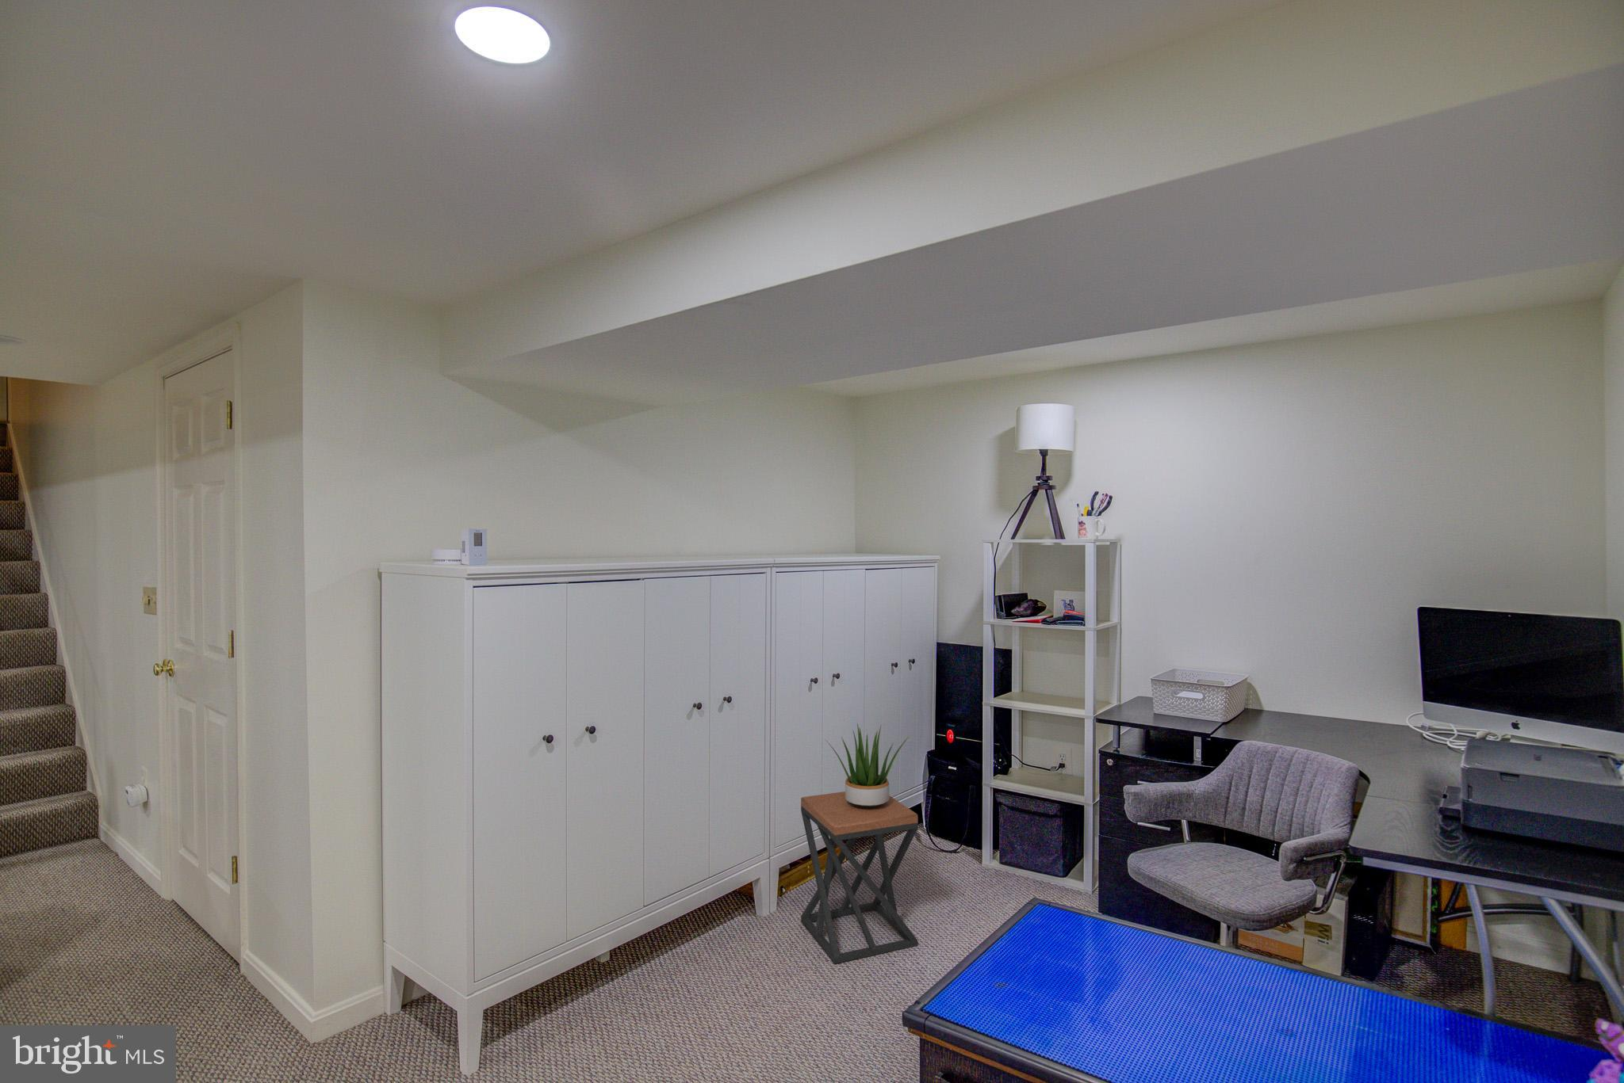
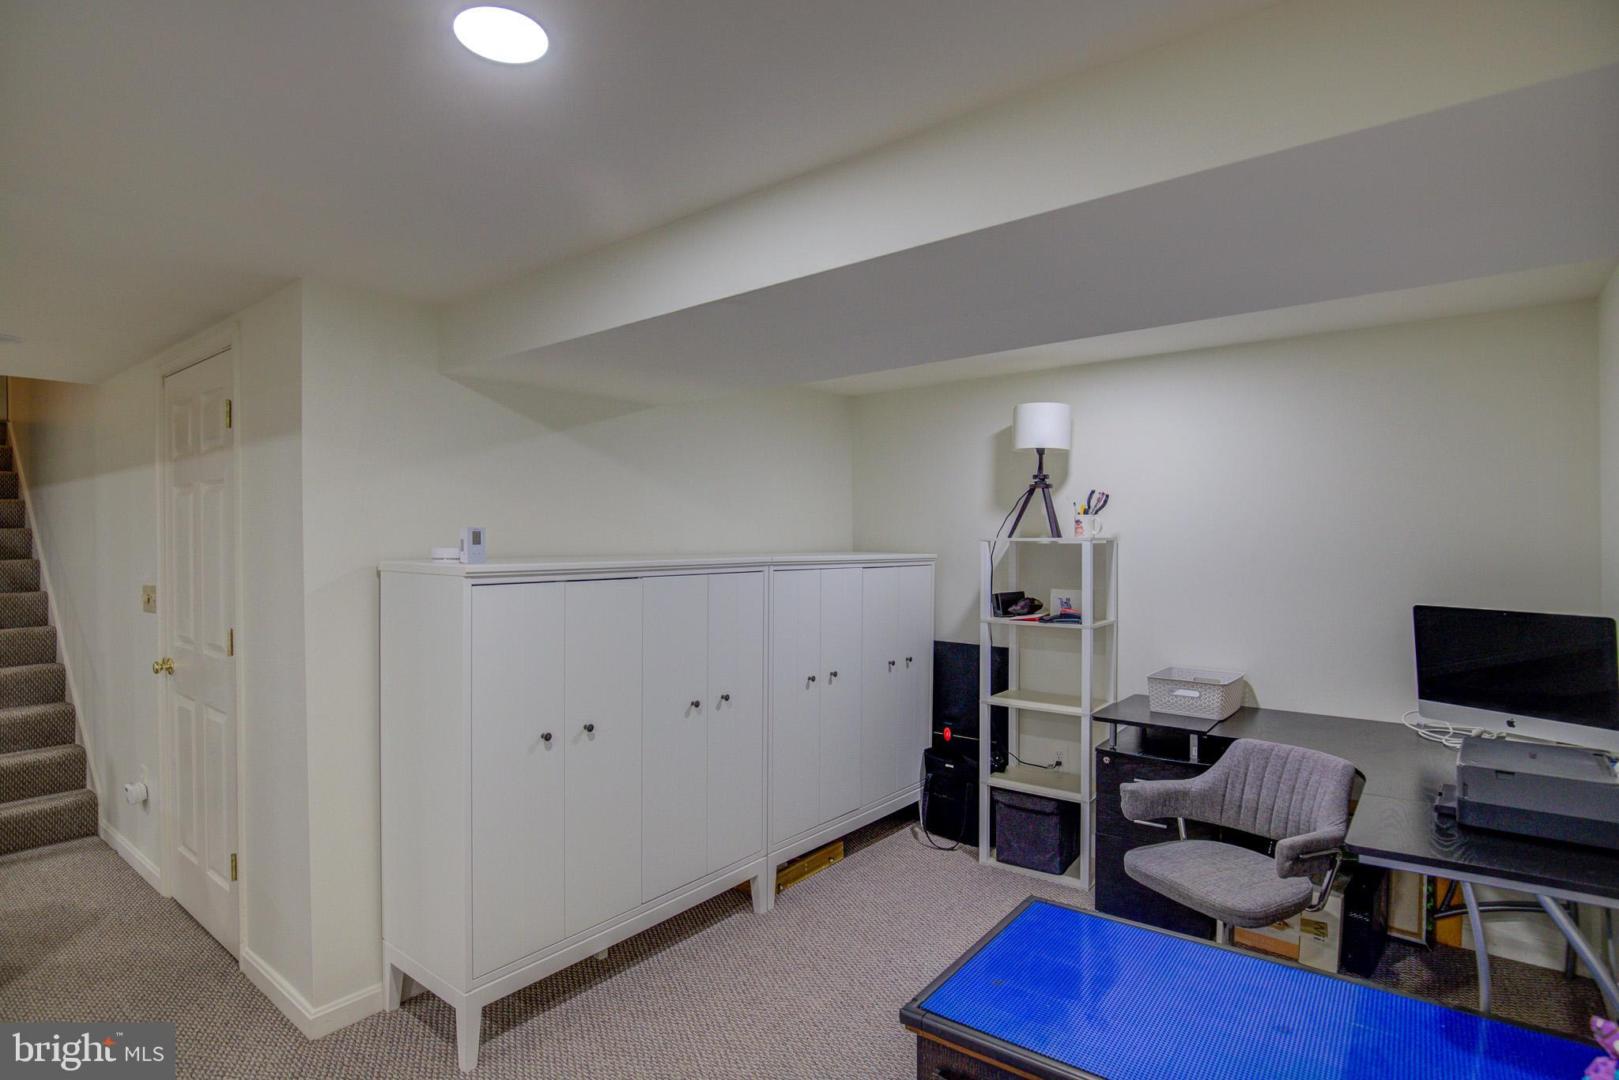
- potted plant [825,723,909,809]
- stool [801,790,918,965]
